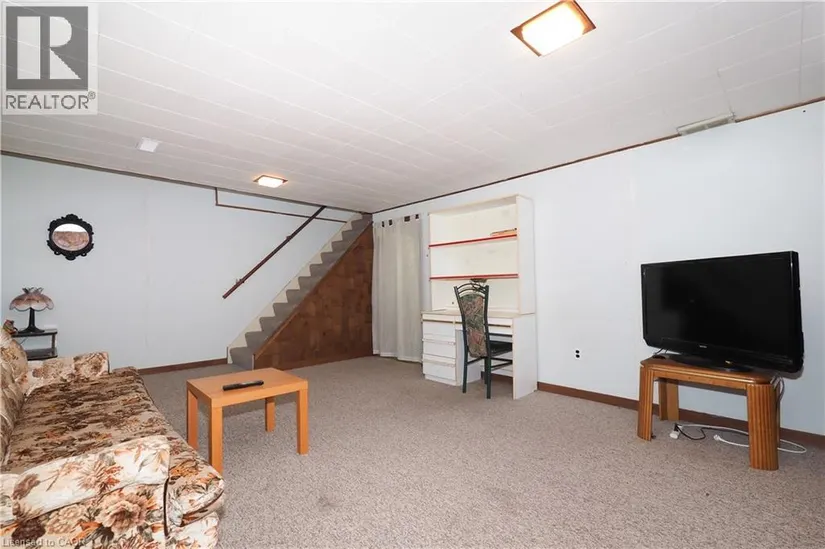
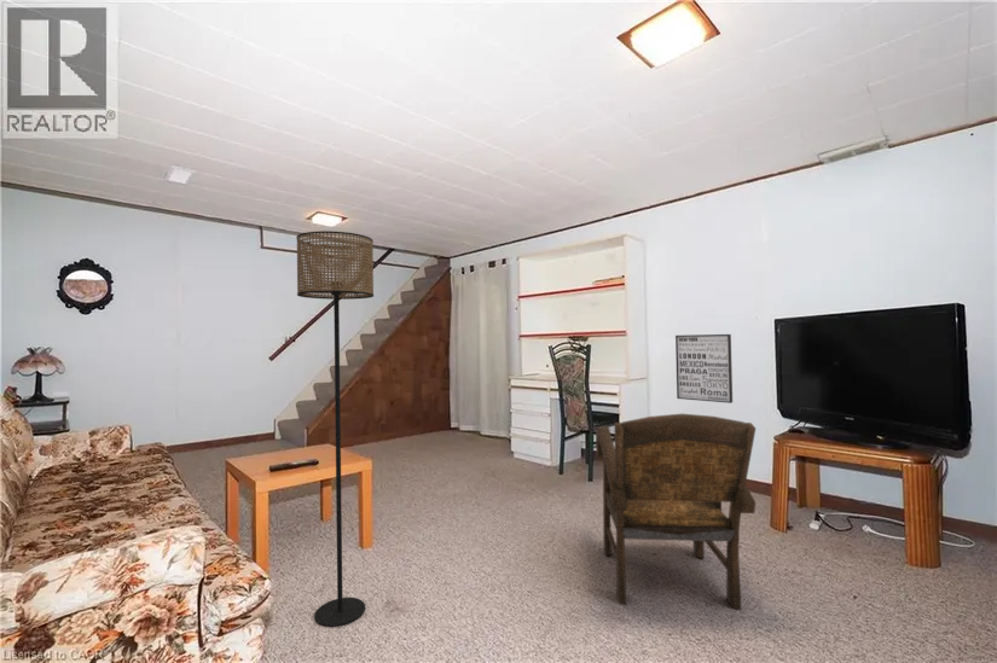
+ armchair [595,413,757,611]
+ wall art [674,333,734,405]
+ floor lamp [295,229,375,628]
